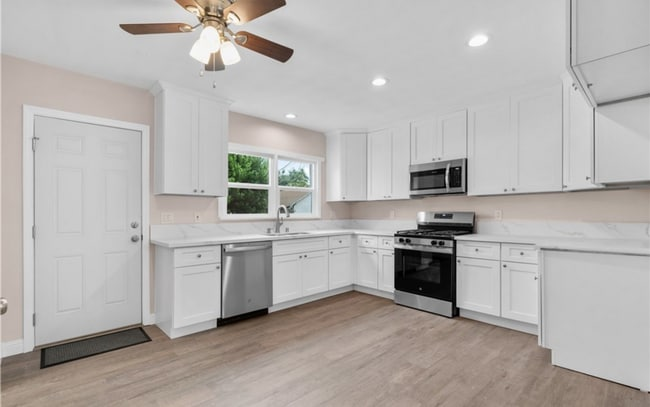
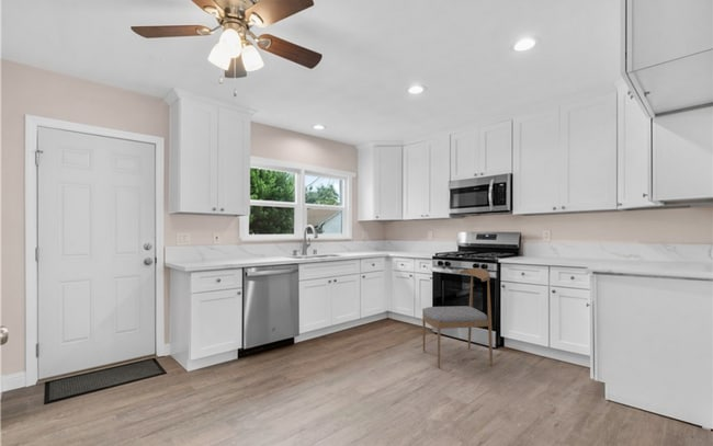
+ dining chair [421,267,494,369]
